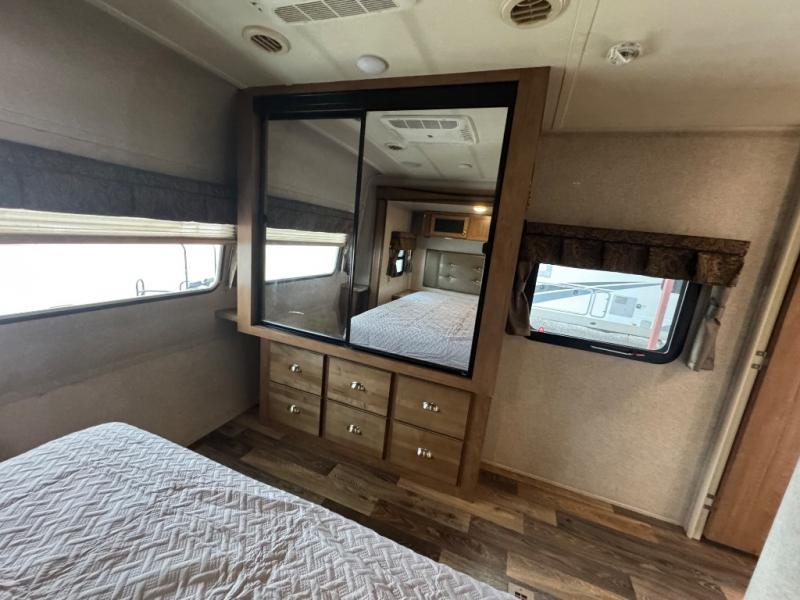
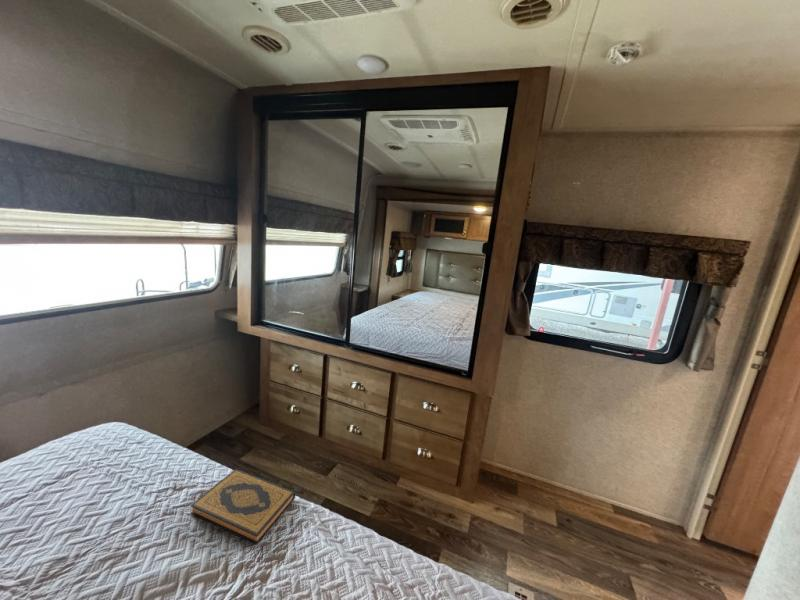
+ hardback book [190,468,296,545]
